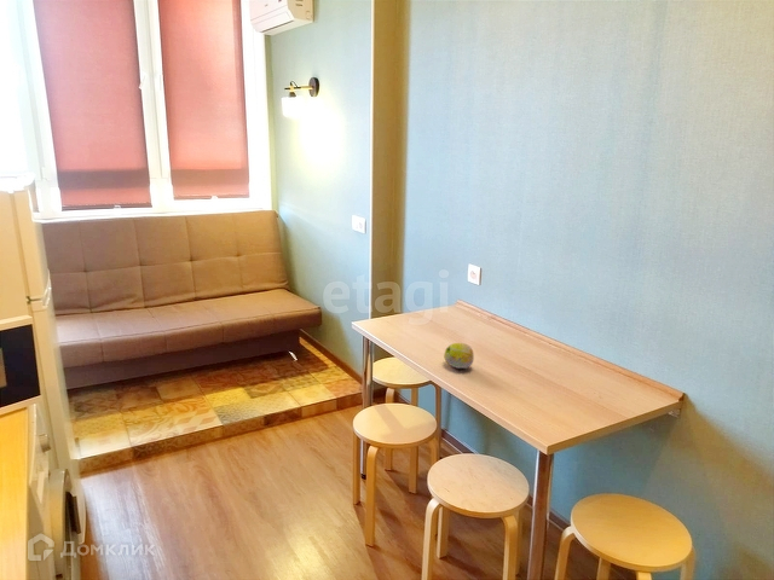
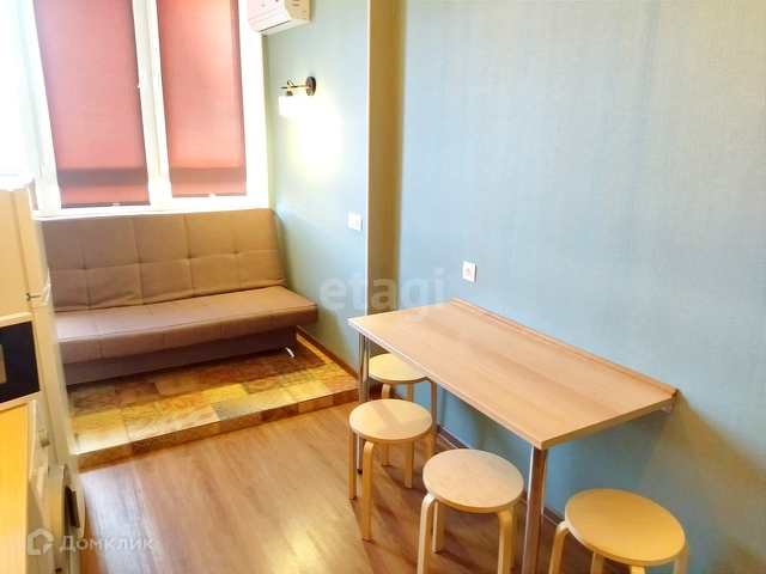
- fruit [443,342,475,370]
